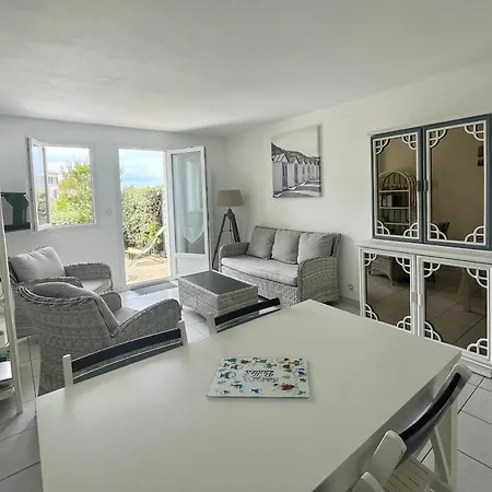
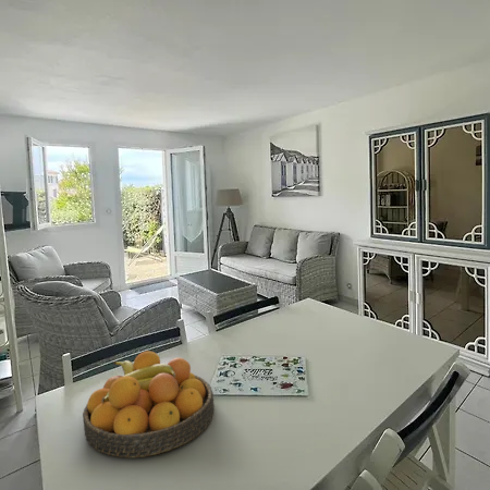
+ fruit bowl [82,350,215,458]
